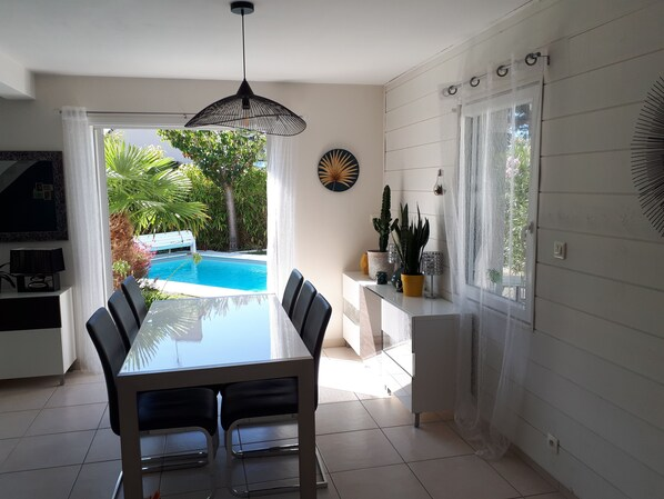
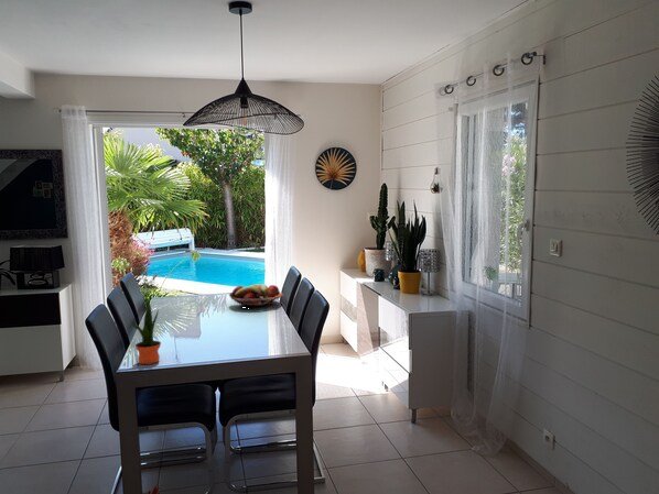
+ fruit basket [228,283,284,310]
+ potted plant [130,299,162,365]
